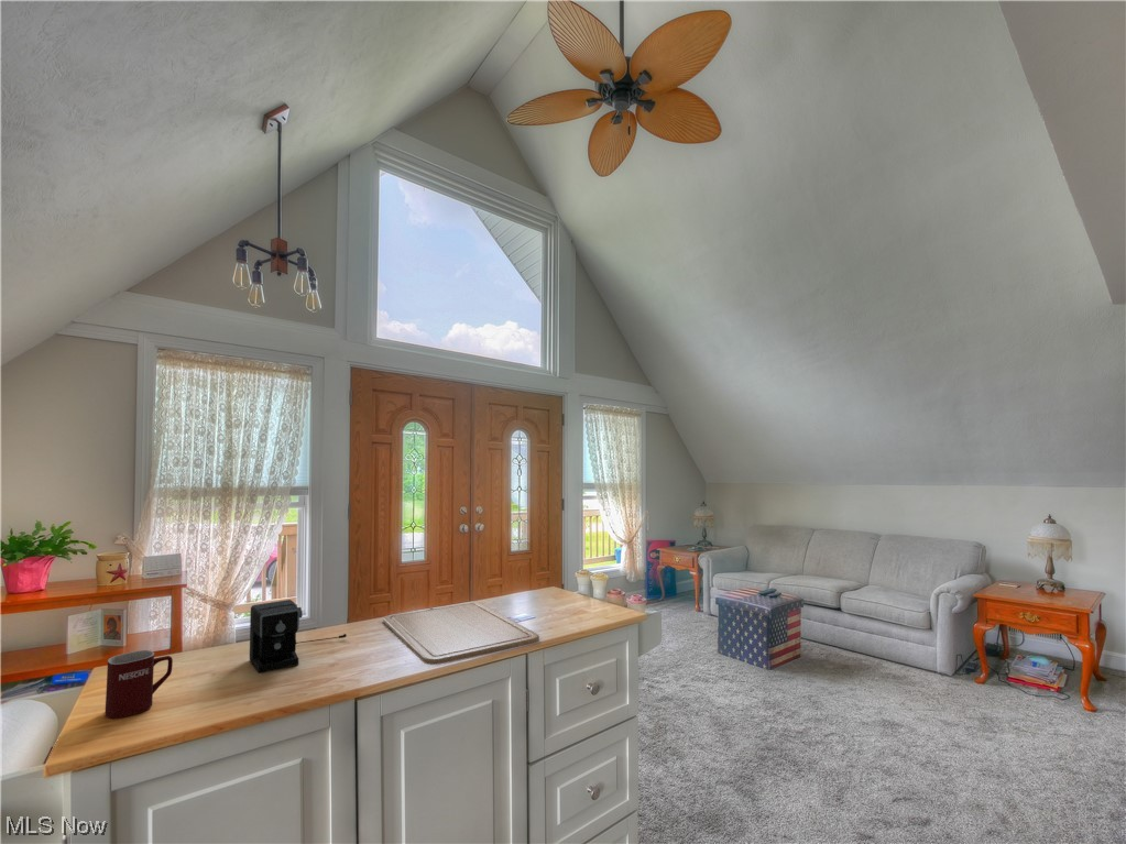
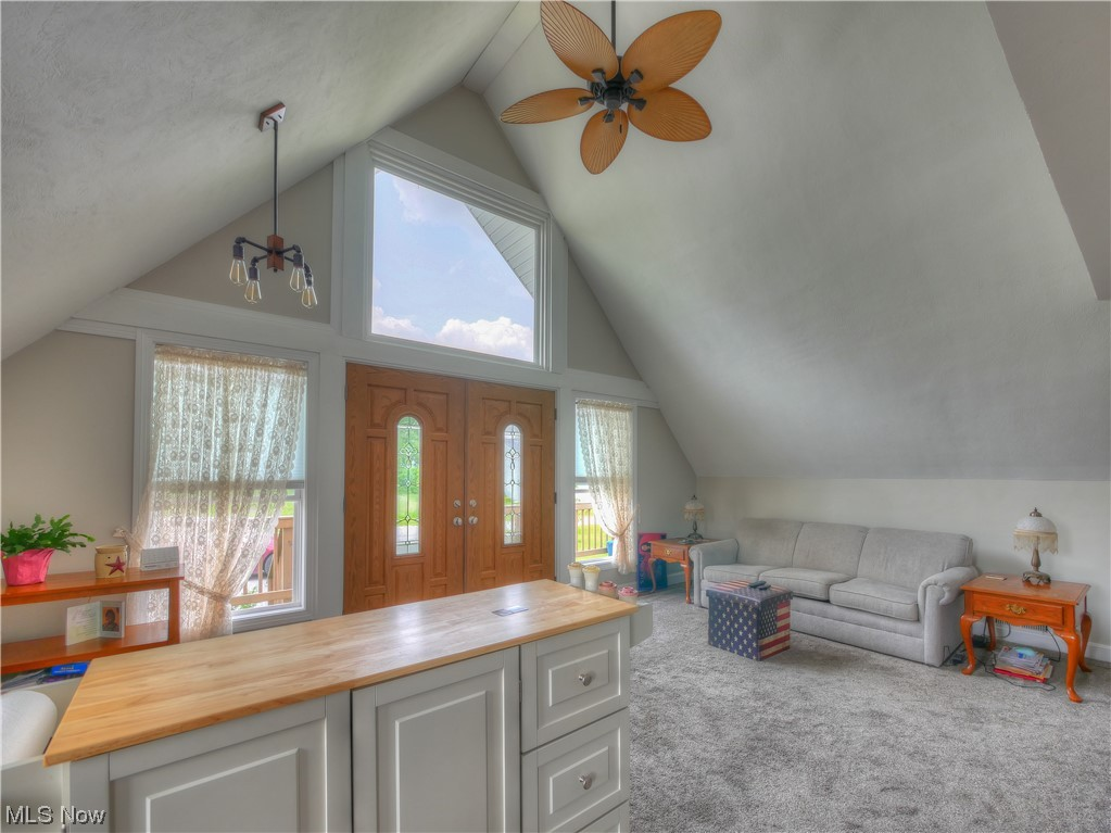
- mug [105,649,174,720]
- coffee maker [249,599,348,675]
- chopping board [382,601,540,665]
